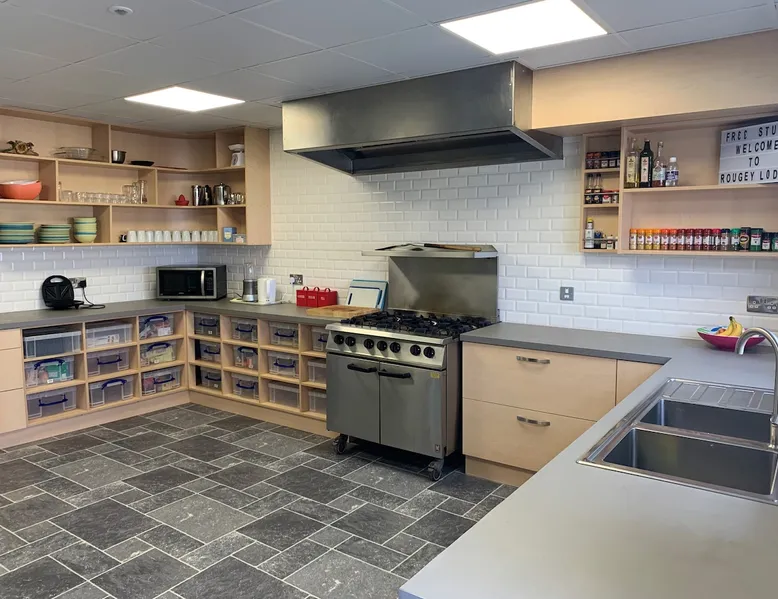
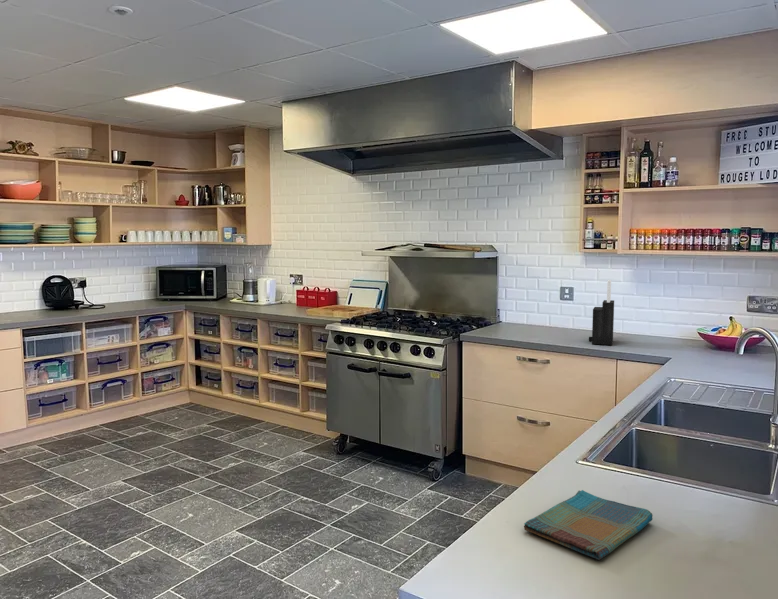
+ knife block [588,279,615,346]
+ dish towel [523,489,654,560]
